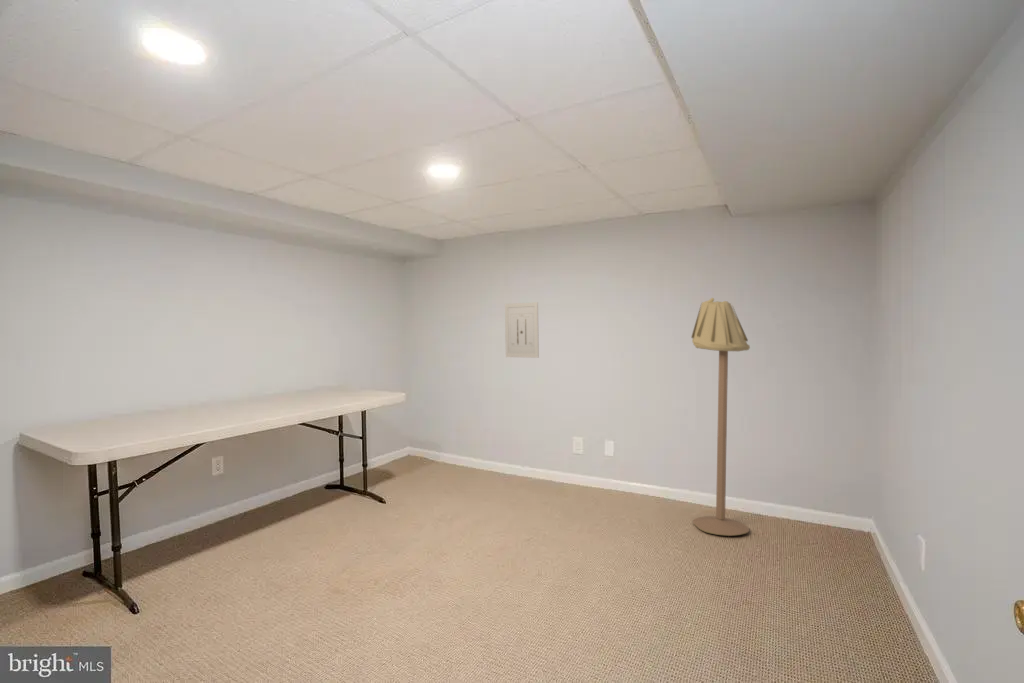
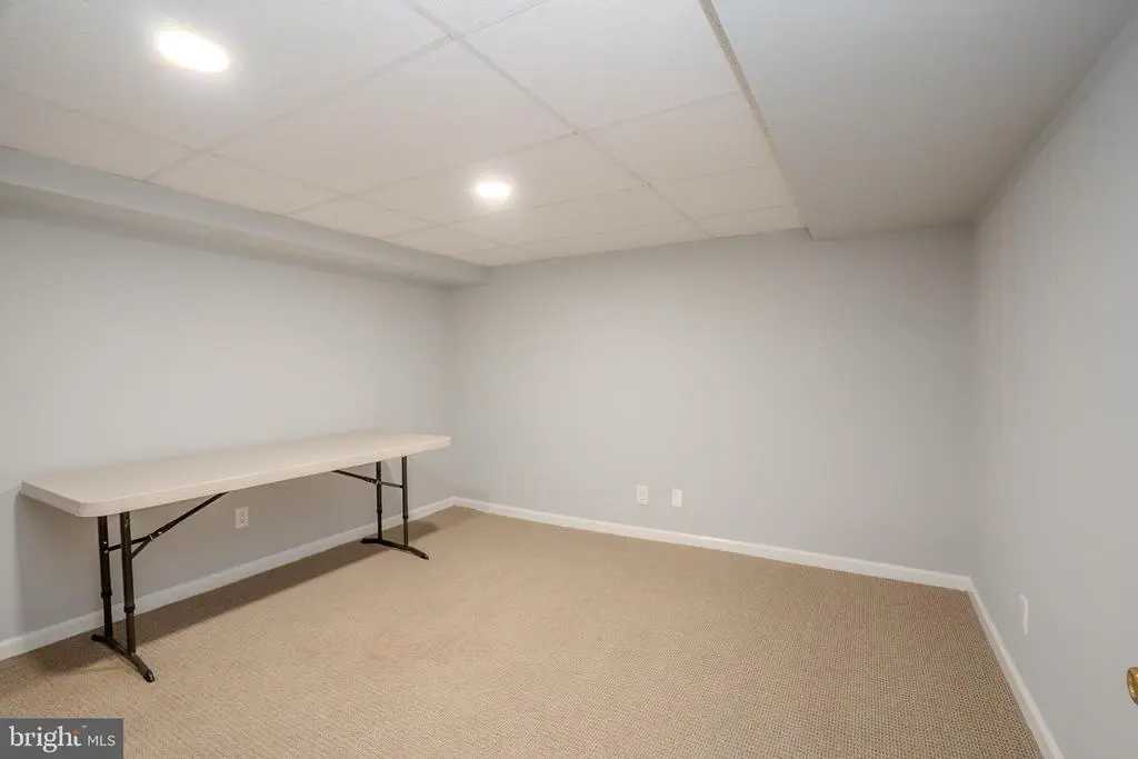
- floor lamp [690,297,751,537]
- wall art [504,301,540,359]
